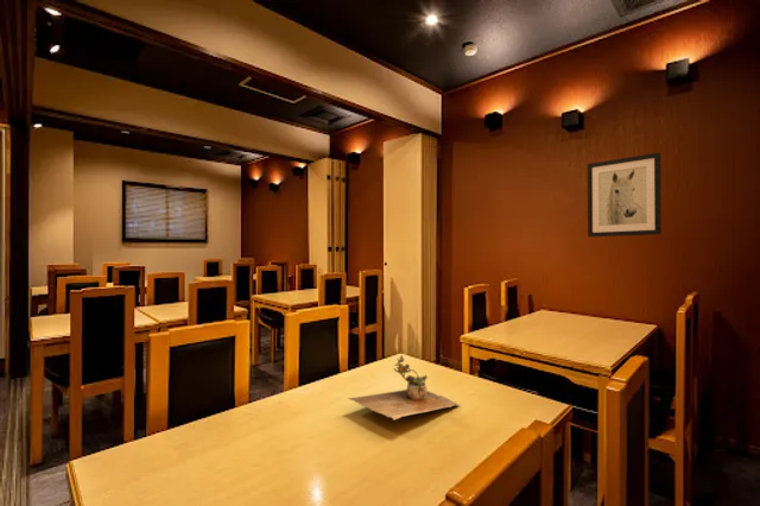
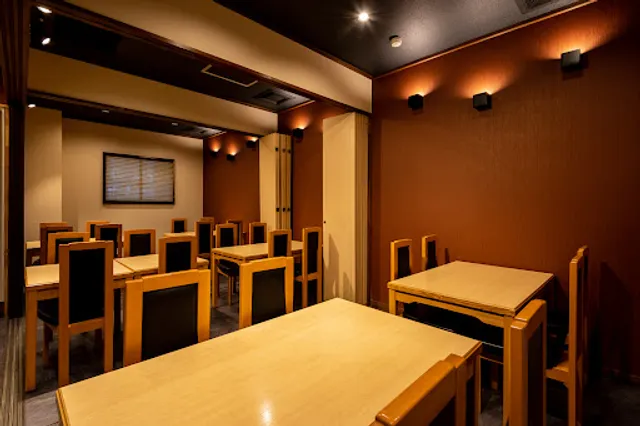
- succulent plant [347,354,461,420]
- wall art [587,151,663,238]
